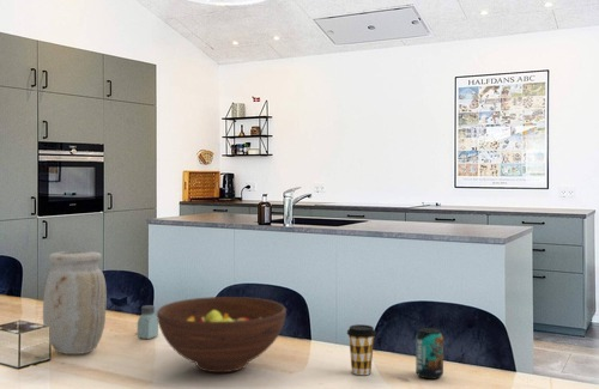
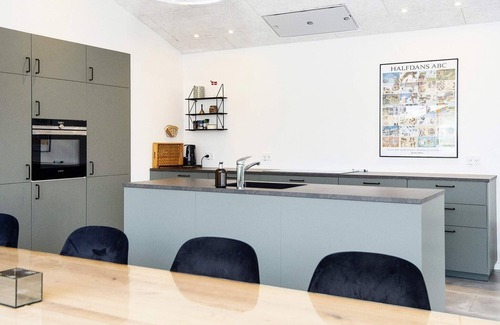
- beverage can [415,327,444,381]
- coffee cup [346,323,377,376]
- saltshaker [137,304,159,340]
- fruit bowl [156,296,288,373]
- vase [42,250,108,355]
